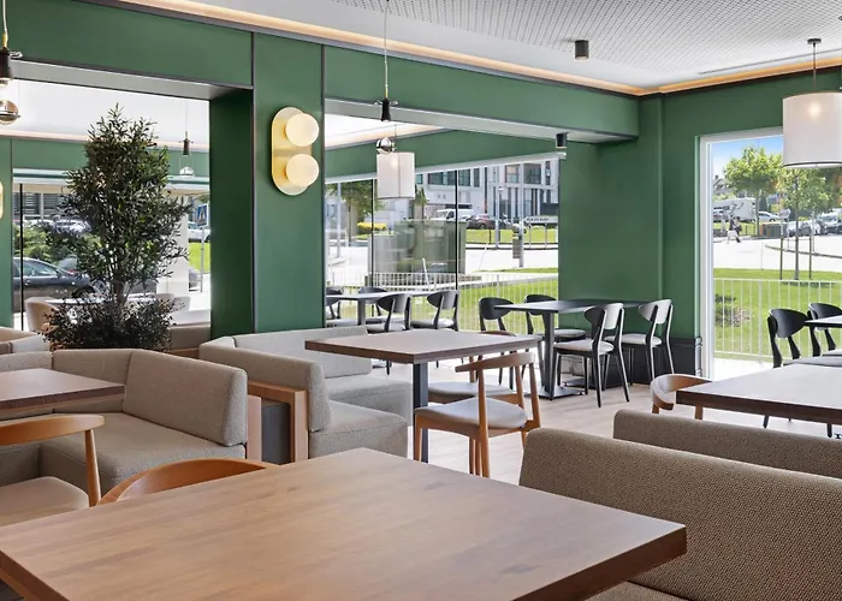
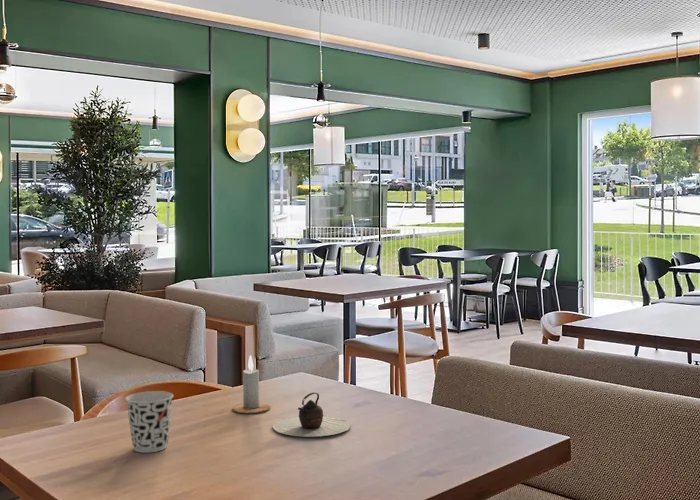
+ teapot [272,391,351,438]
+ candle [231,354,271,414]
+ cup [125,390,174,454]
